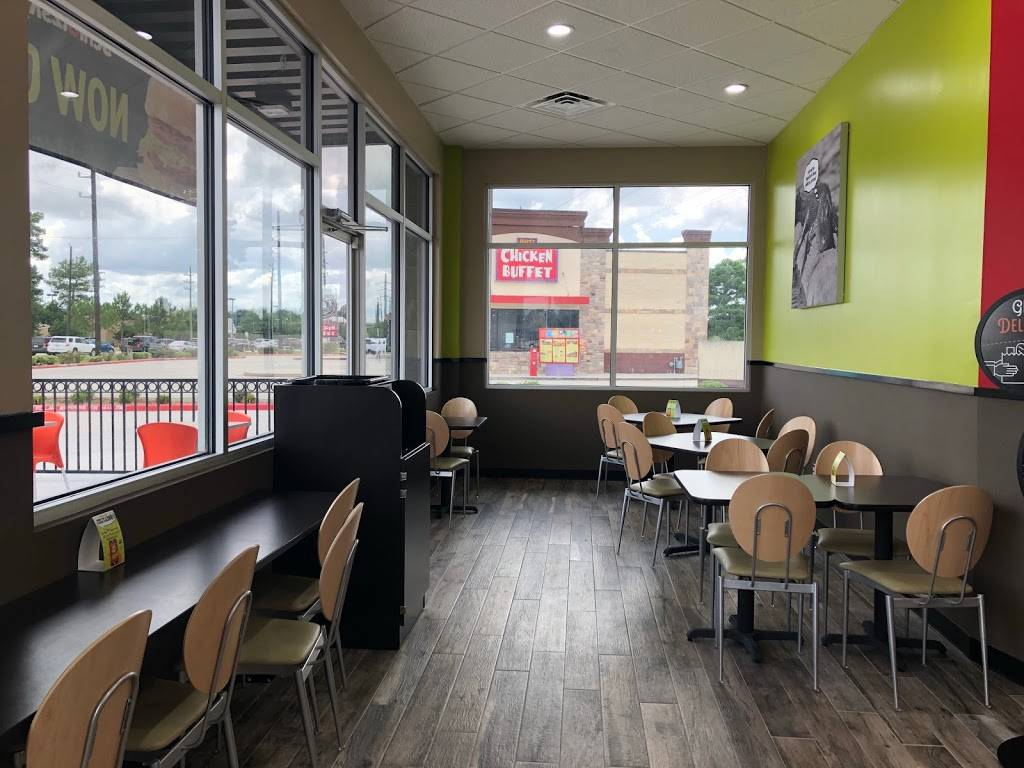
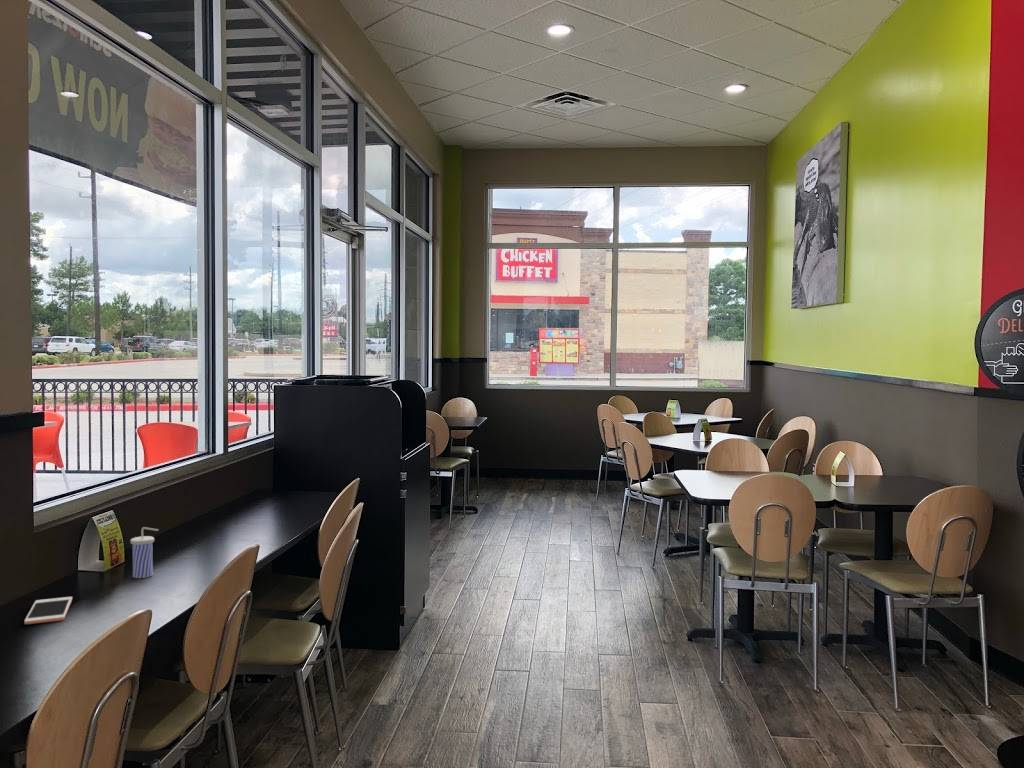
+ beverage cup [129,526,160,579]
+ cell phone [23,596,73,625]
